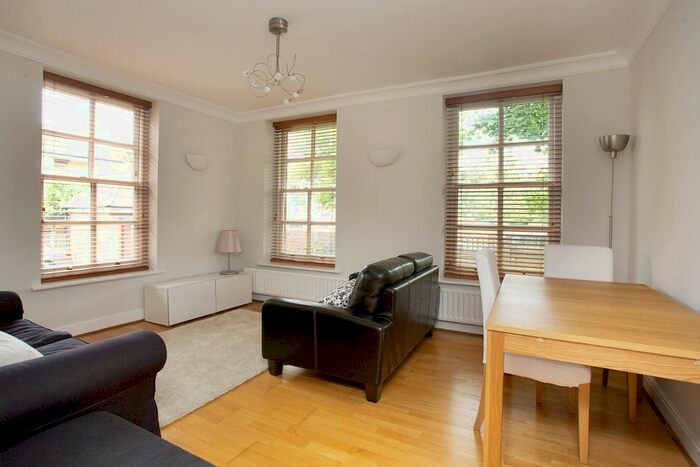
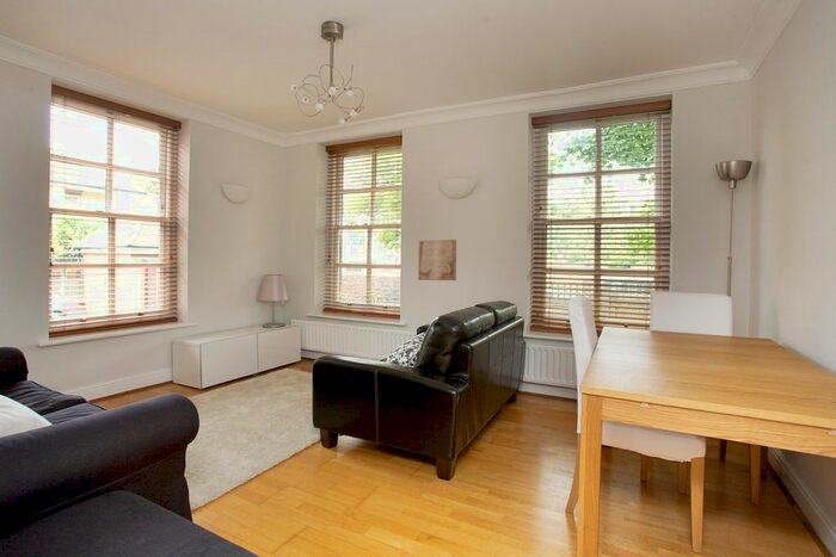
+ wall art [417,239,457,281]
